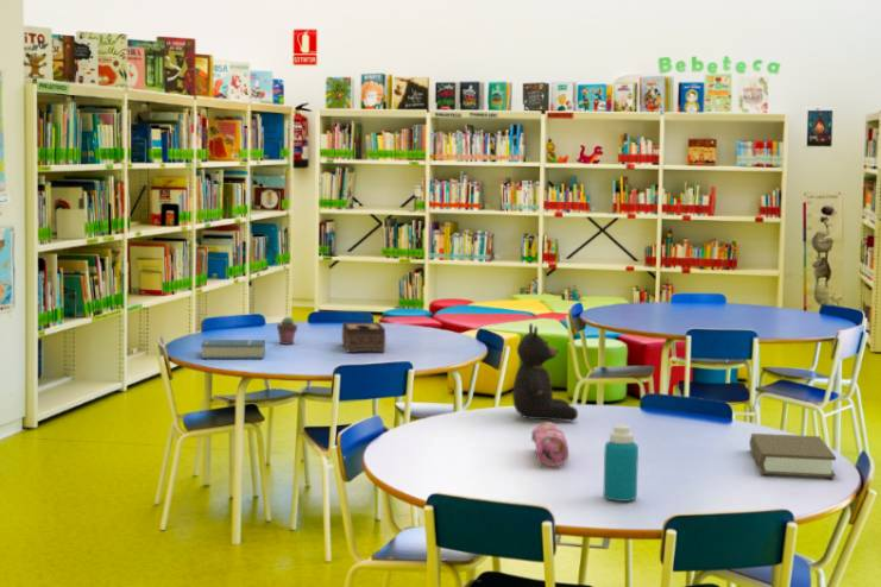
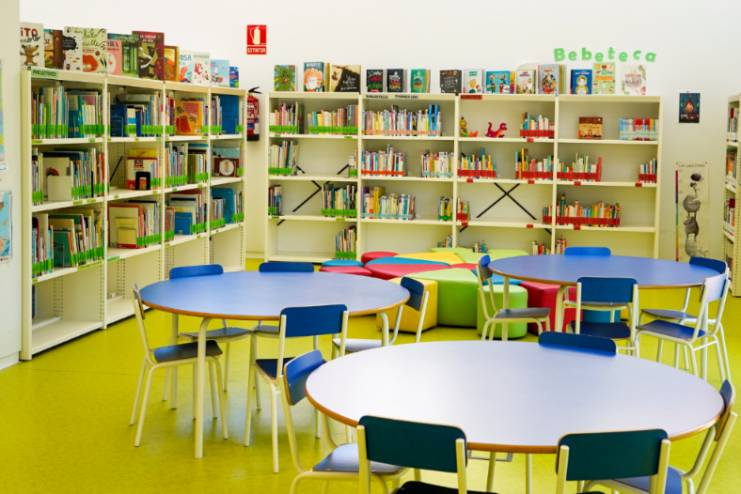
- pencil case [530,421,569,467]
- book [748,433,837,479]
- hardback book [200,339,266,360]
- bottle [603,424,640,503]
- tissue box [341,321,386,353]
- teddy bear [511,322,579,422]
- potted succulent [276,316,298,346]
